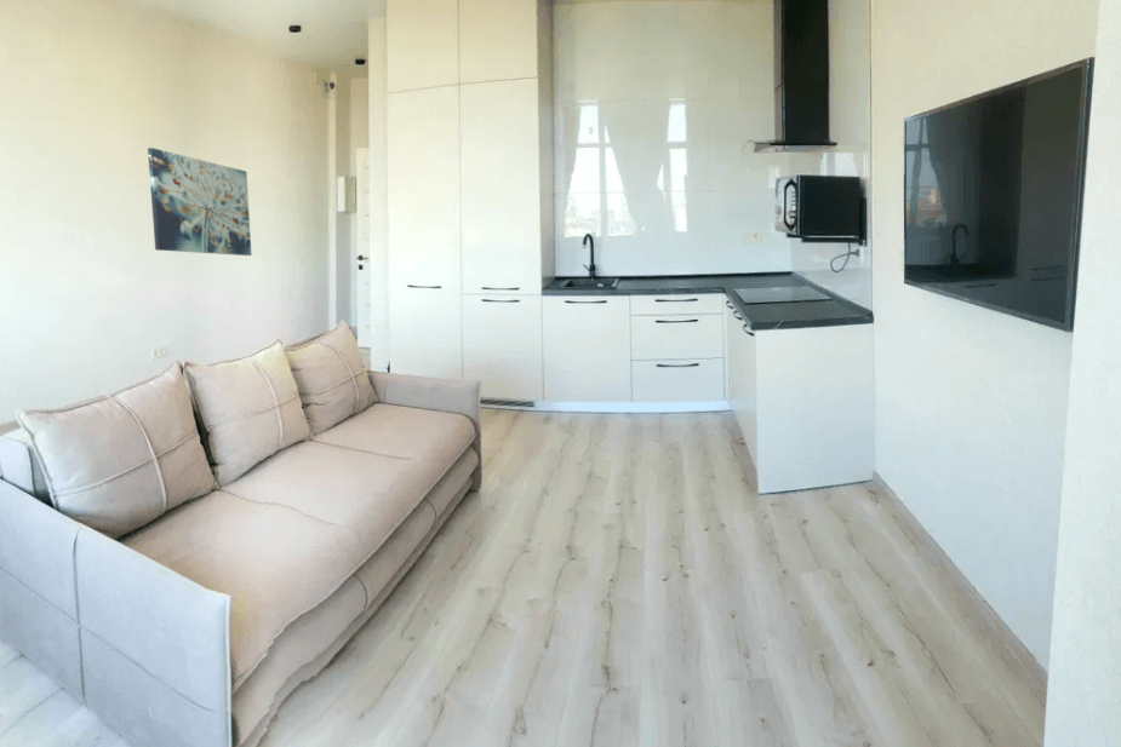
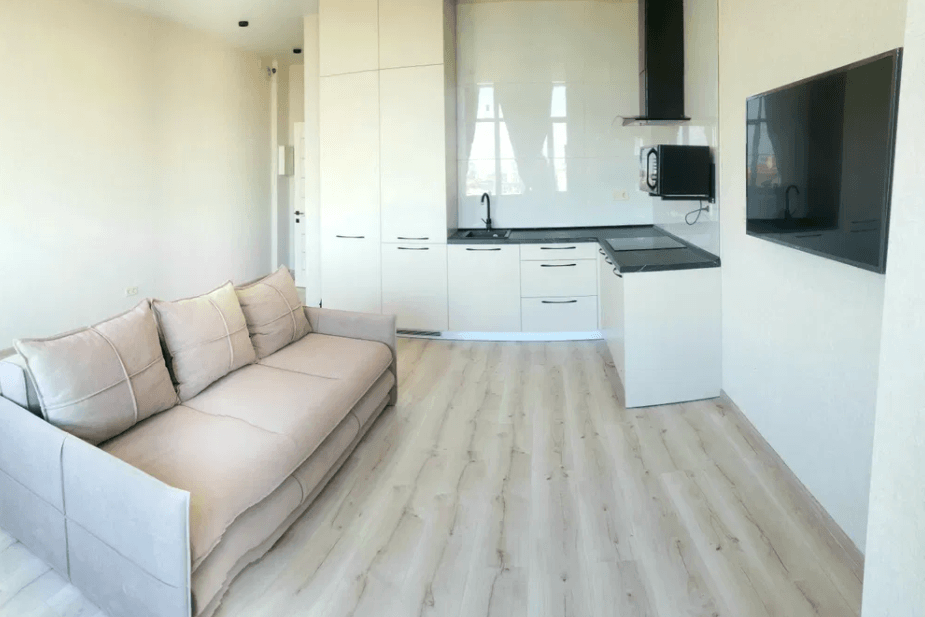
- wall art [147,146,252,257]
